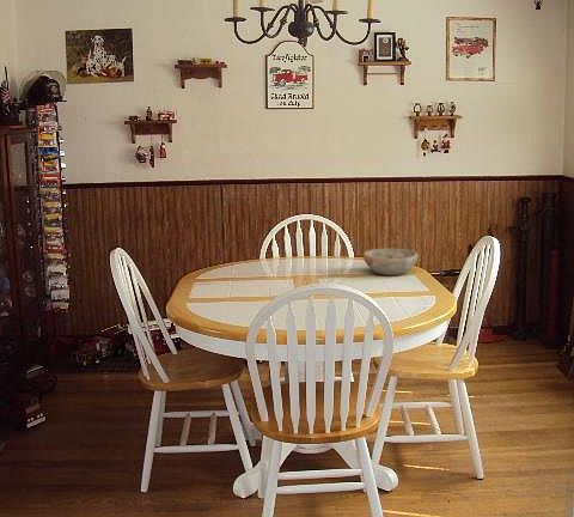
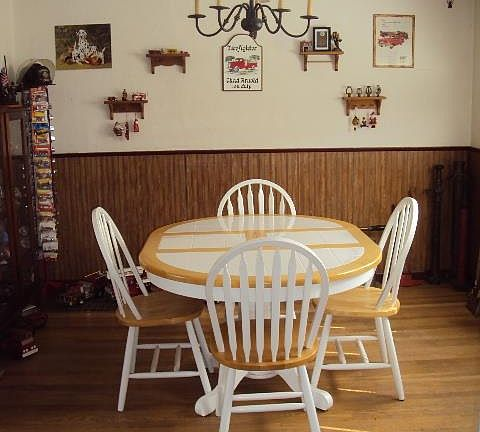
- bowl [362,248,419,276]
